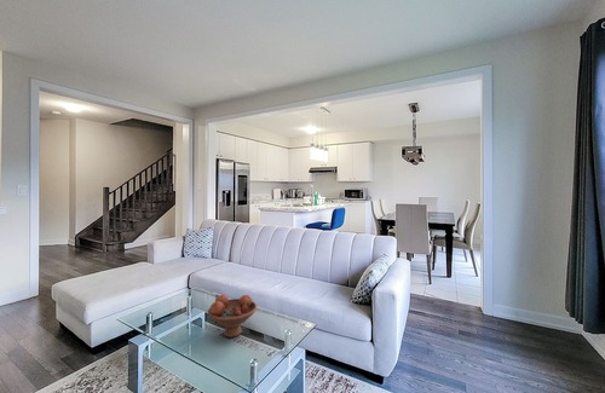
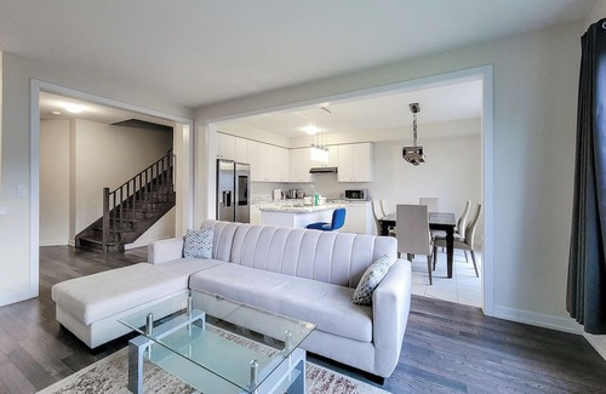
- fruit bowl [207,294,258,339]
